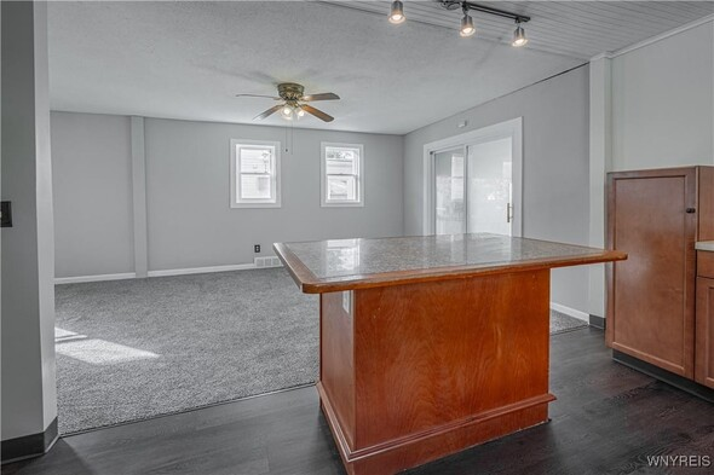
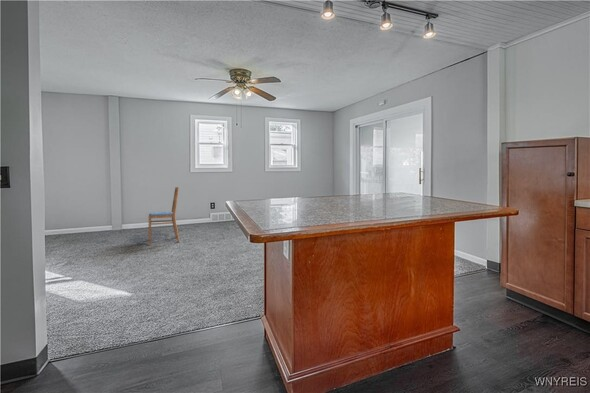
+ dining chair [148,186,181,245]
